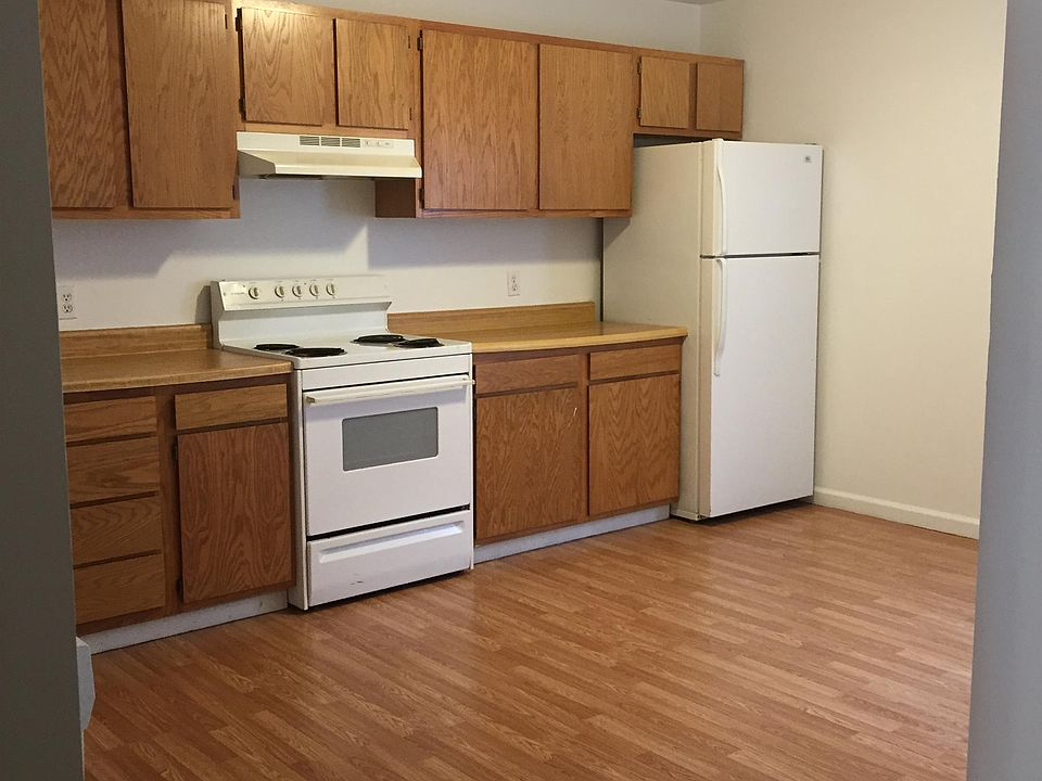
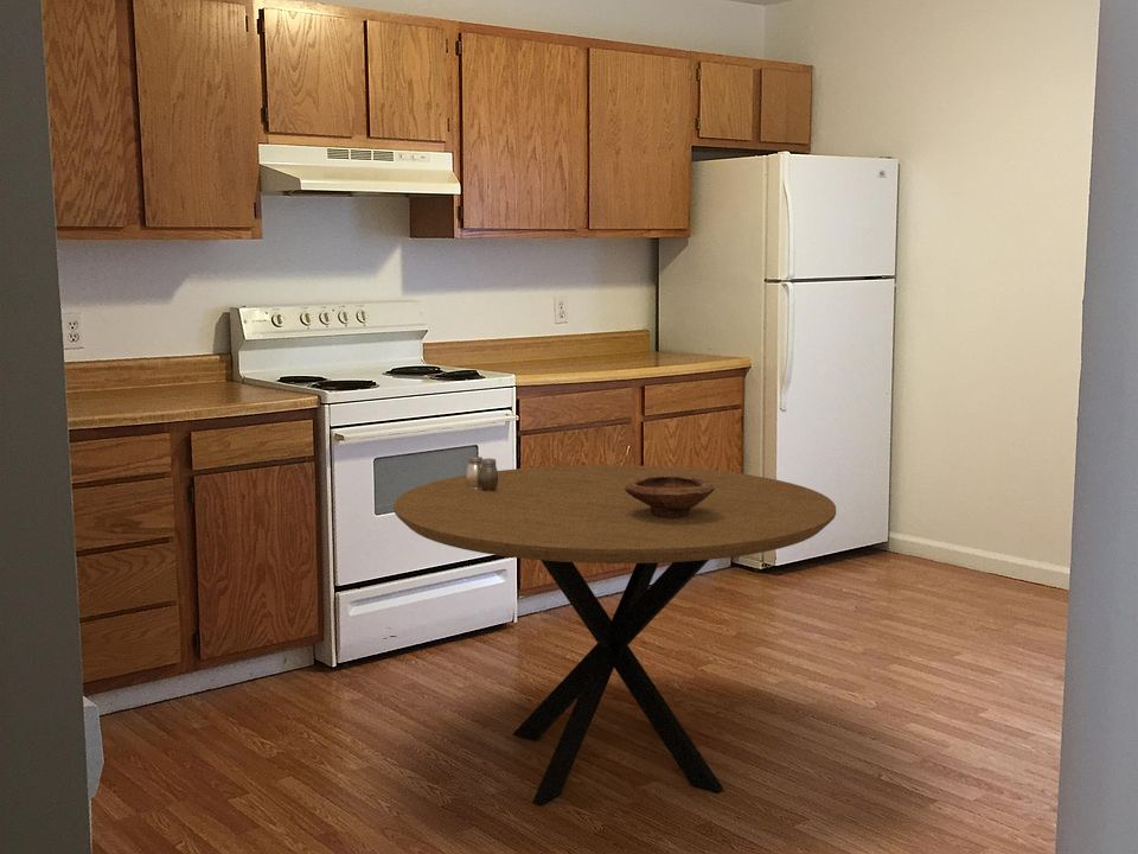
+ dining table [392,464,837,807]
+ bowl [625,476,715,518]
+ salt and pepper shaker [466,455,499,491]
